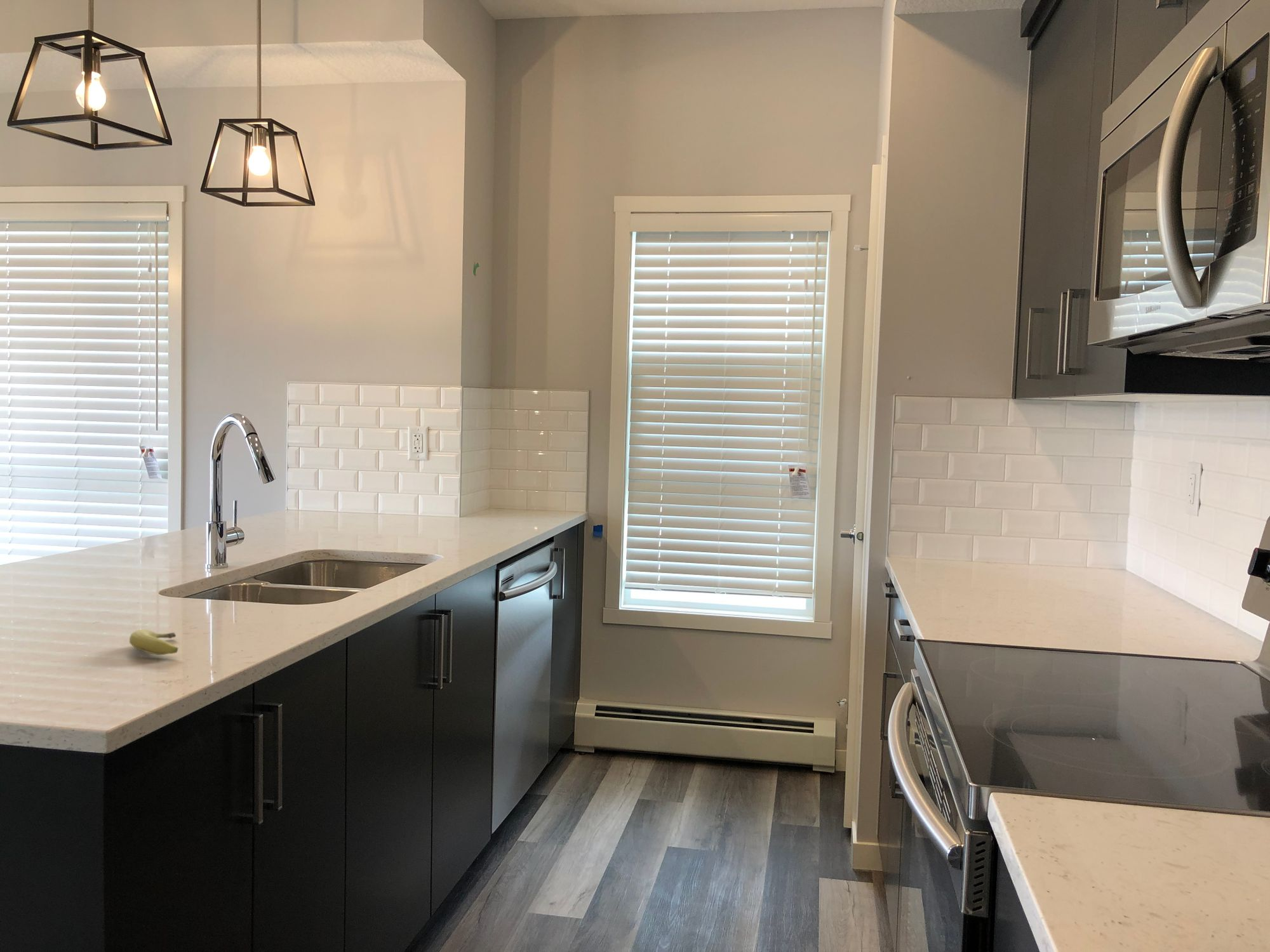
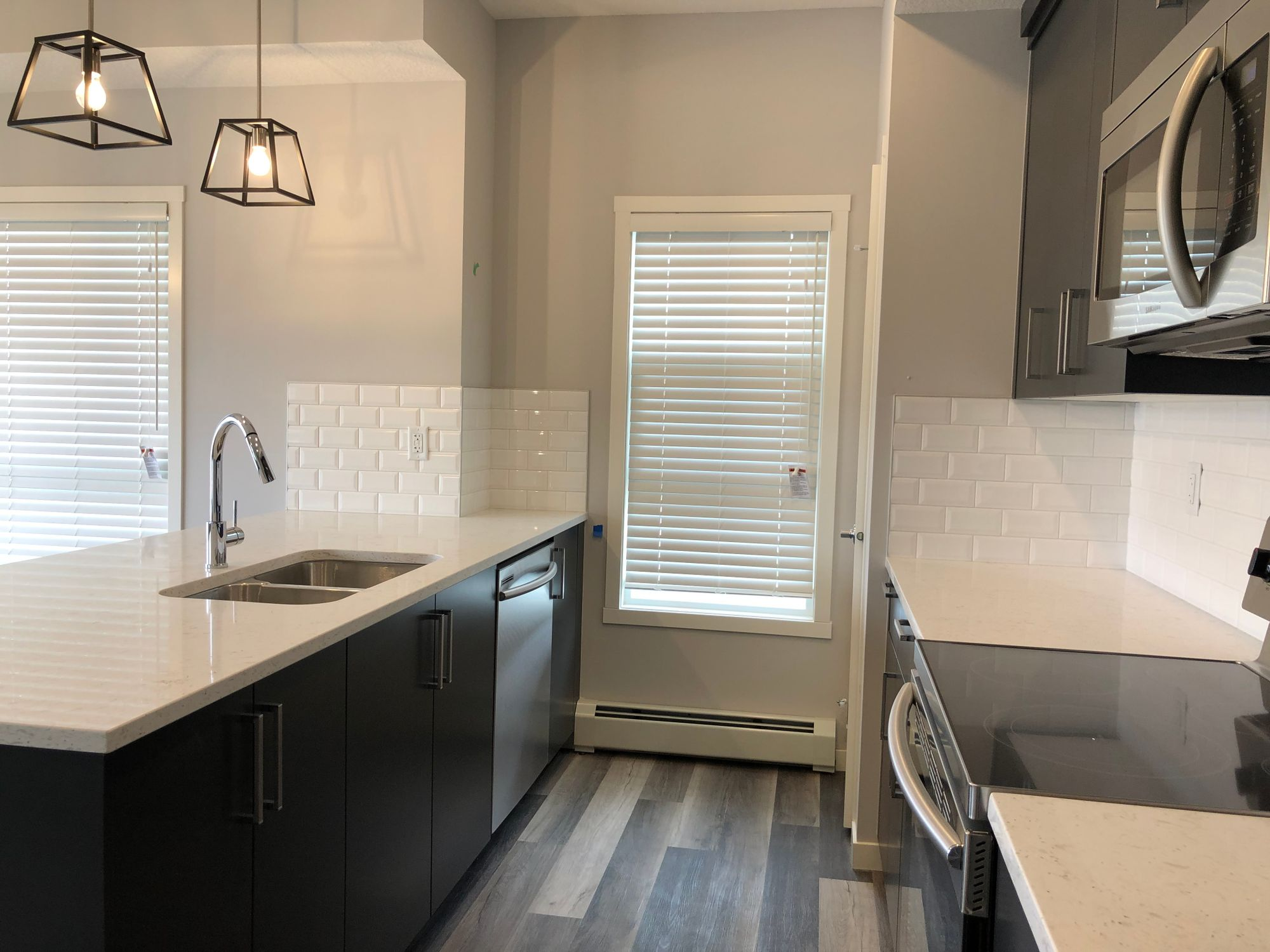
- fruit [129,628,178,656]
